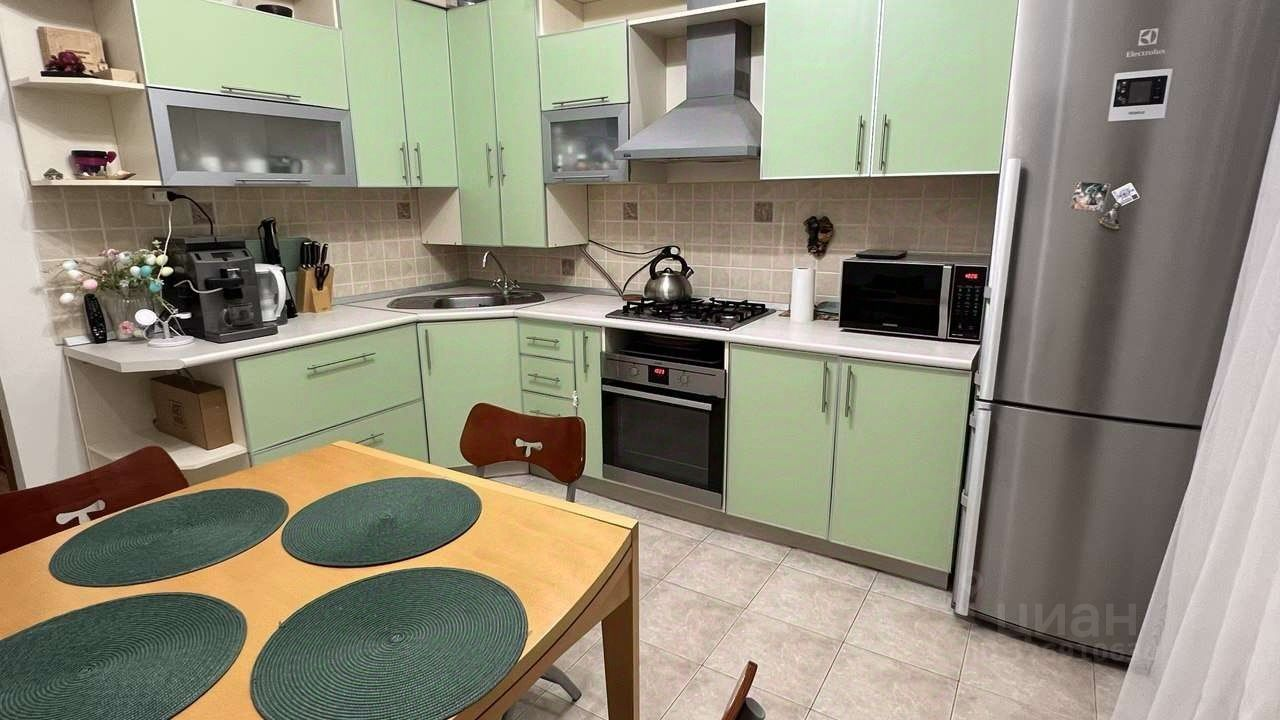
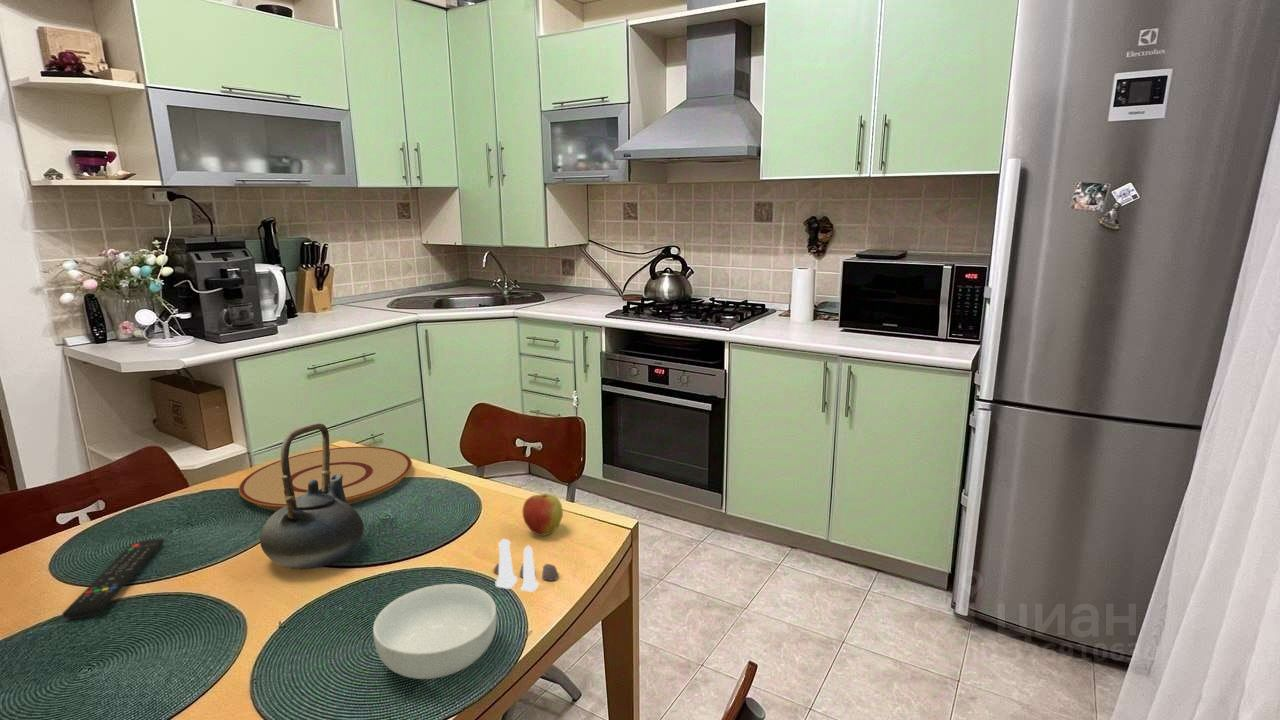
+ remote control [61,538,165,620]
+ plate [238,446,413,511]
+ salt and pepper shaker set [493,538,560,593]
+ apple [521,487,564,537]
+ cereal bowl [372,583,498,680]
+ teapot [259,422,365,571]
